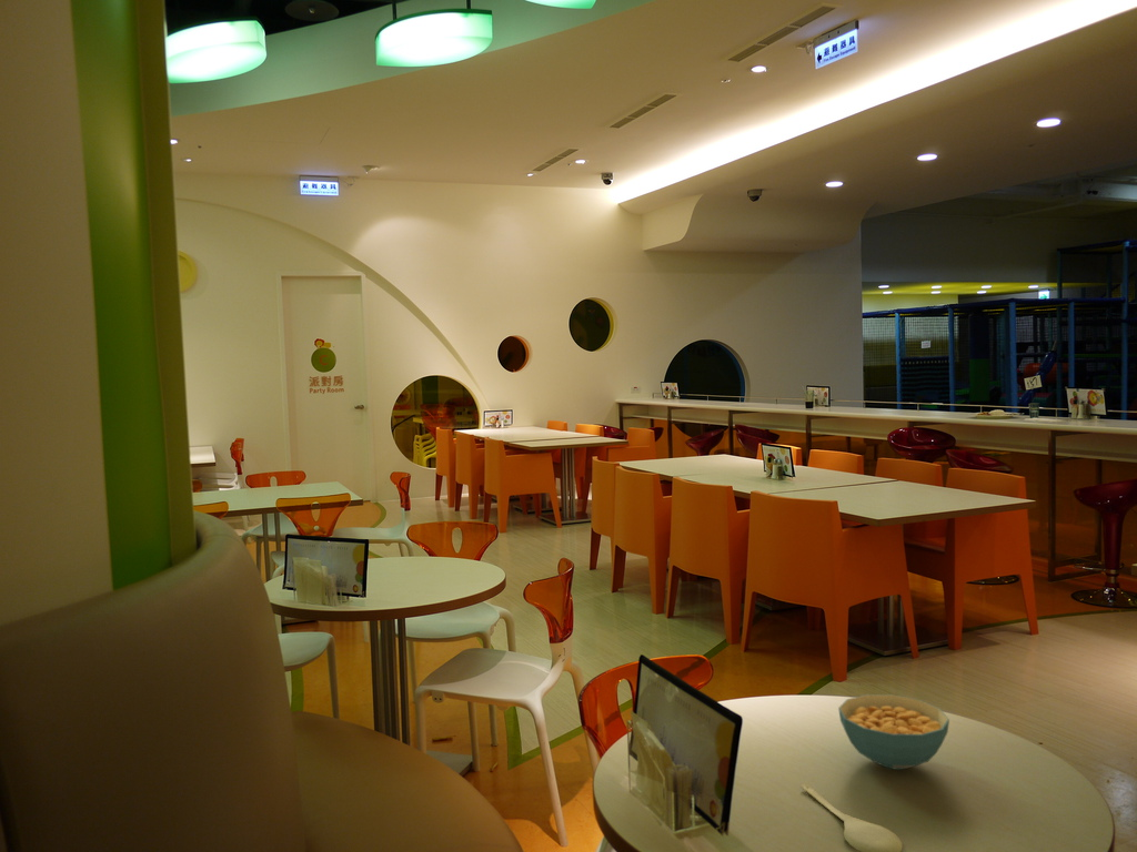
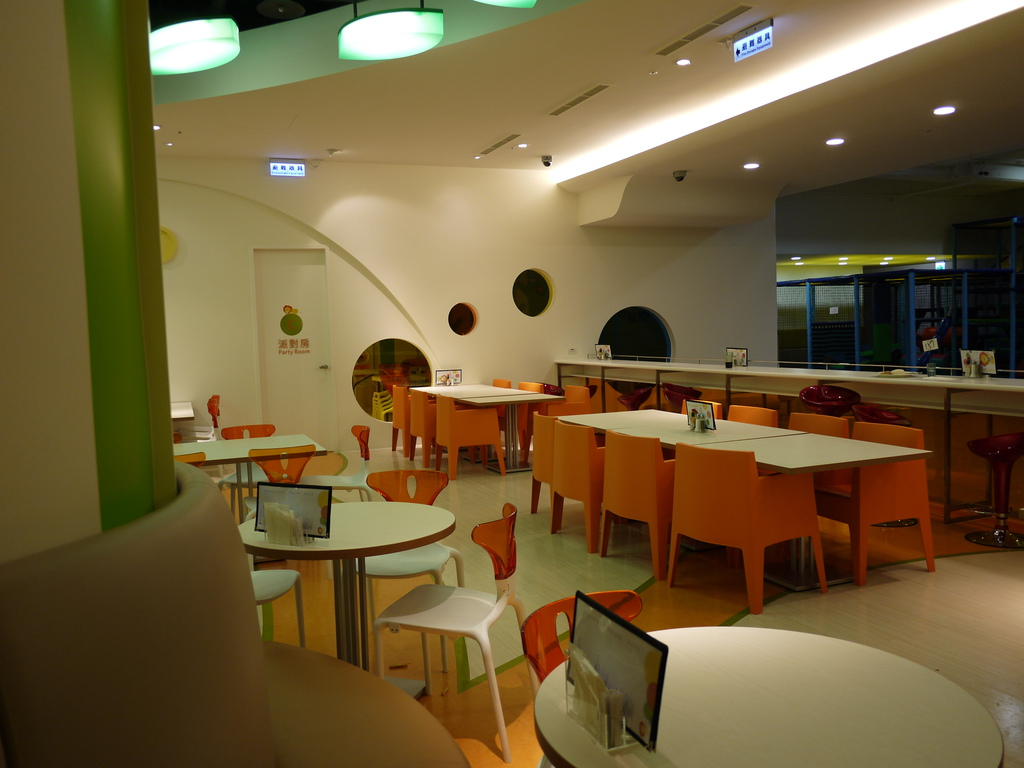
- cereal bowl [837,693,950,771]
- spoon [799,783,904,852]
